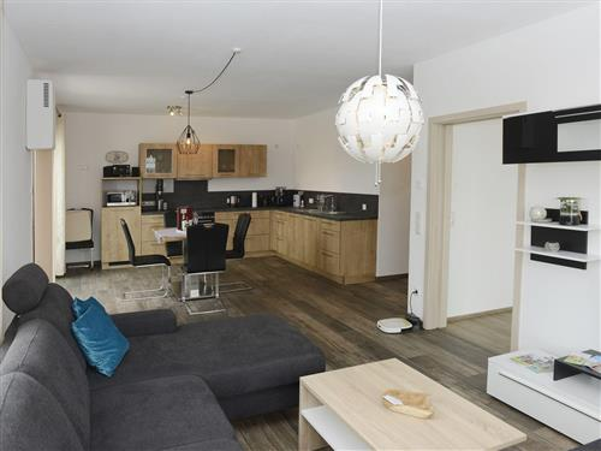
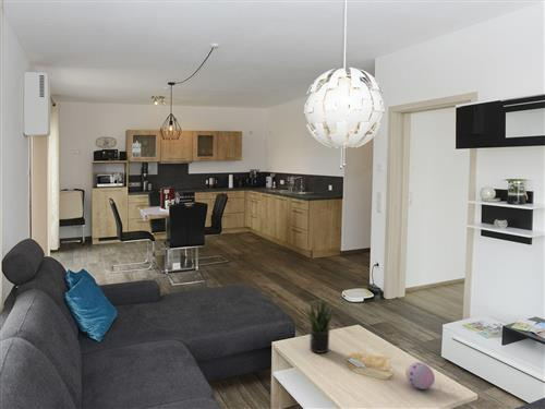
+ potted plant [305,298,334,354]
+ decorative egg [404,361,436,390]
